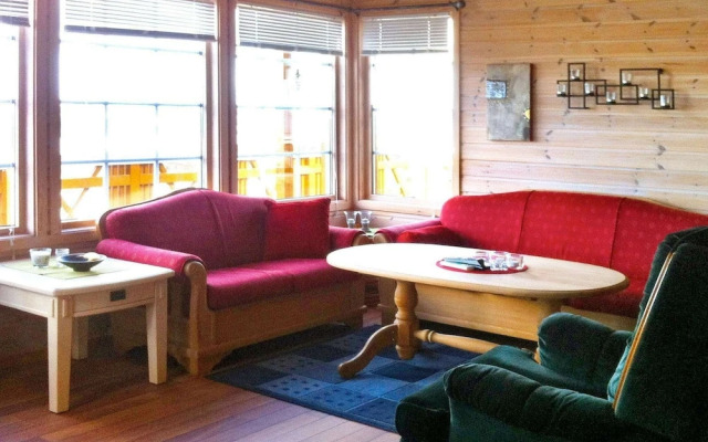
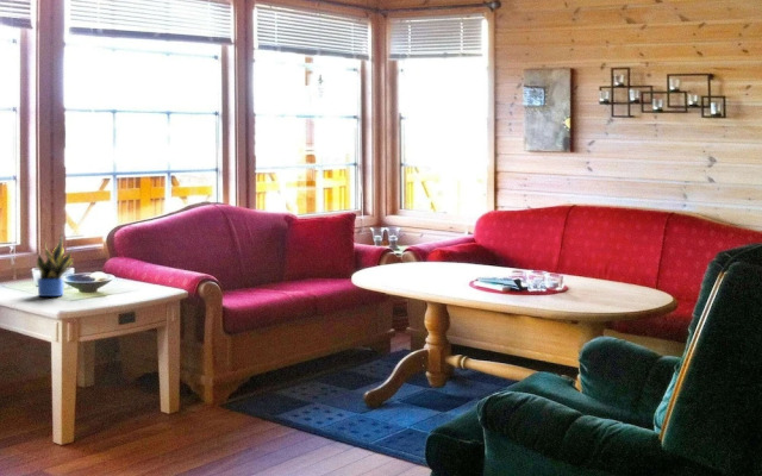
+ potted plant [33,231,74,298]
